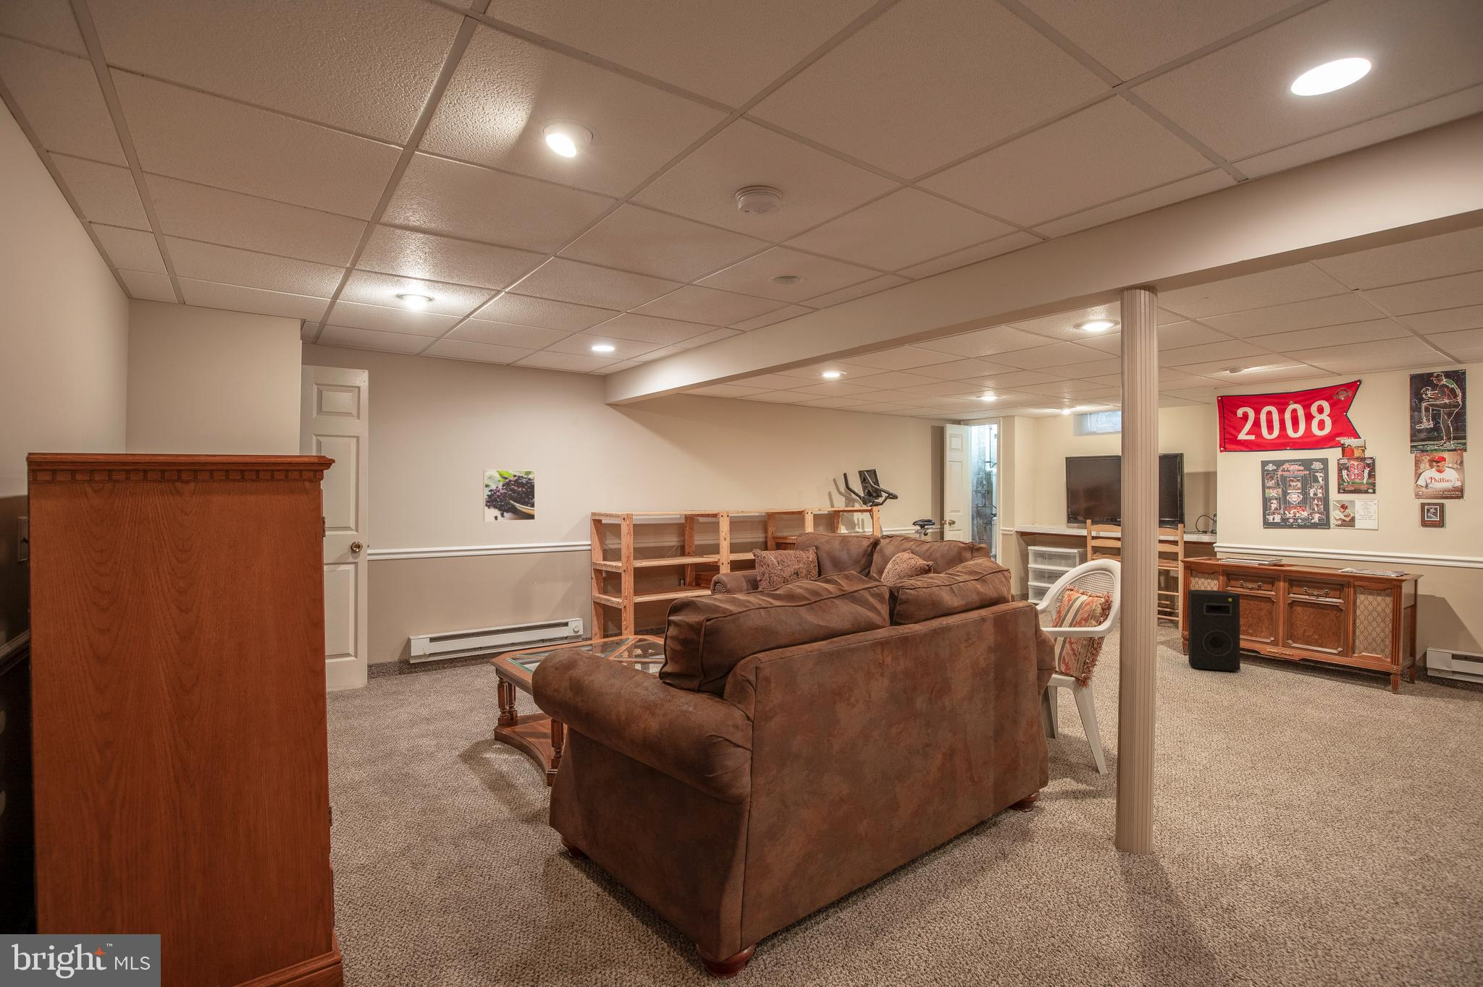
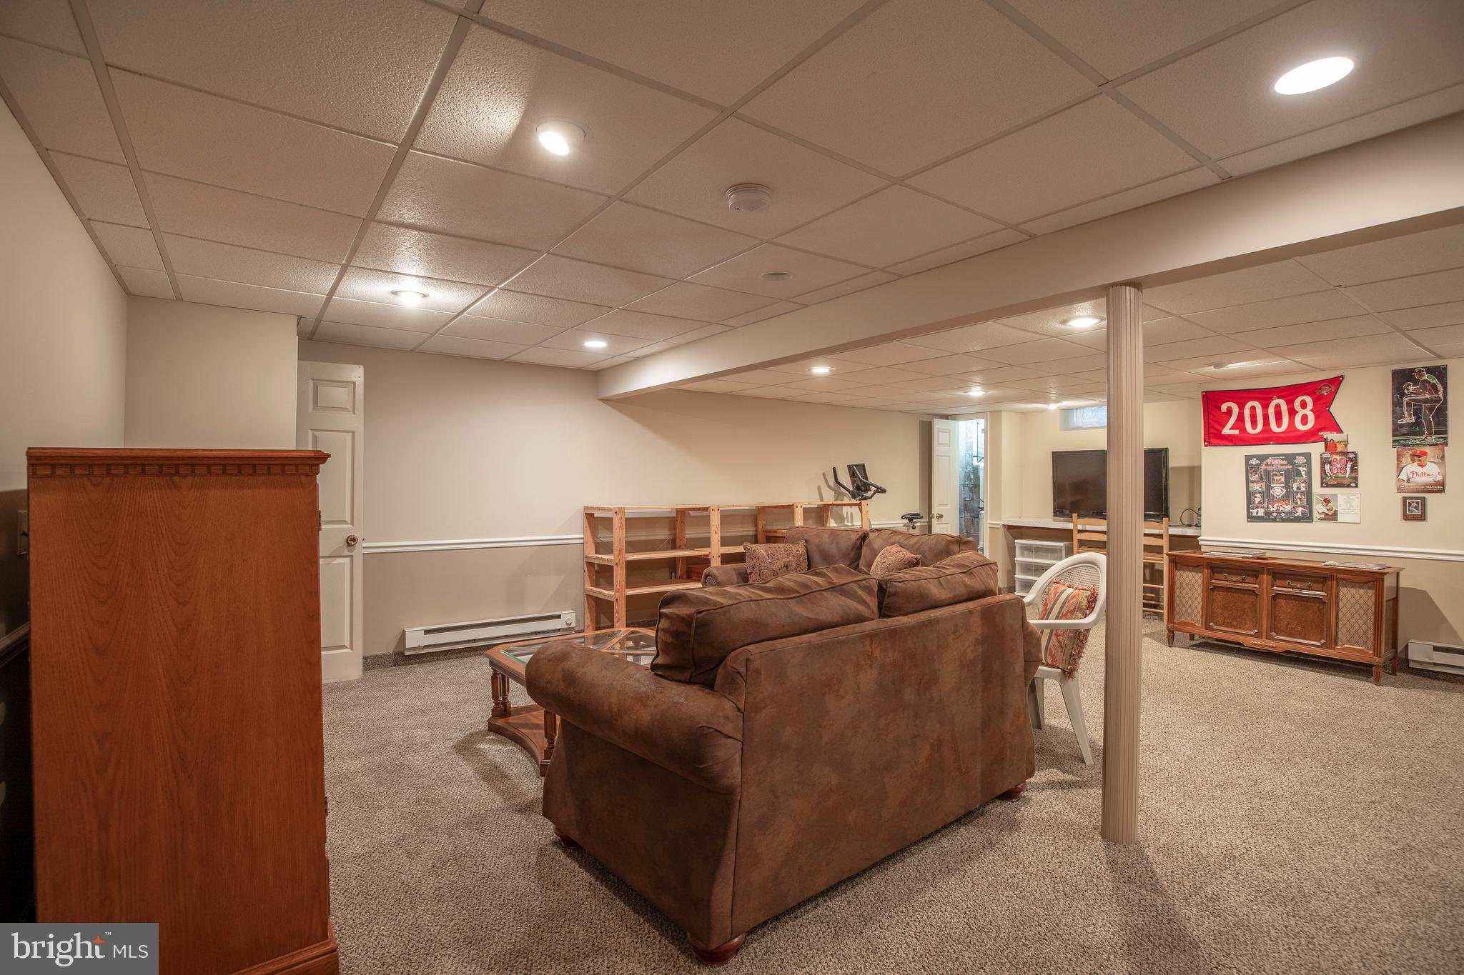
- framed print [482,469,536,522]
- speaker [1188,589,1242,672]
